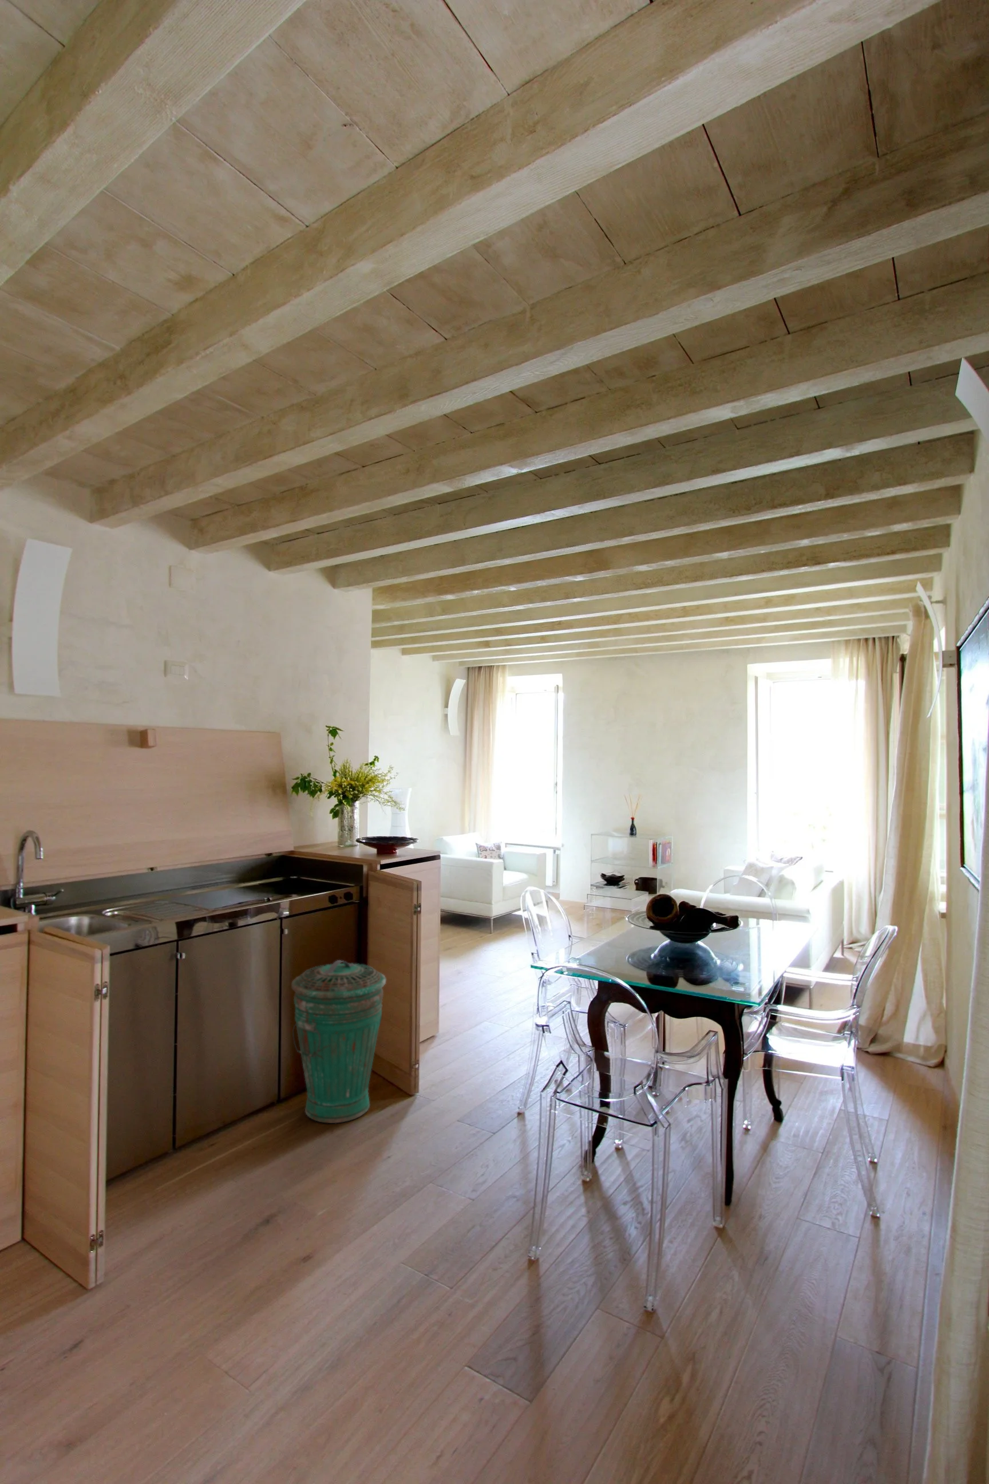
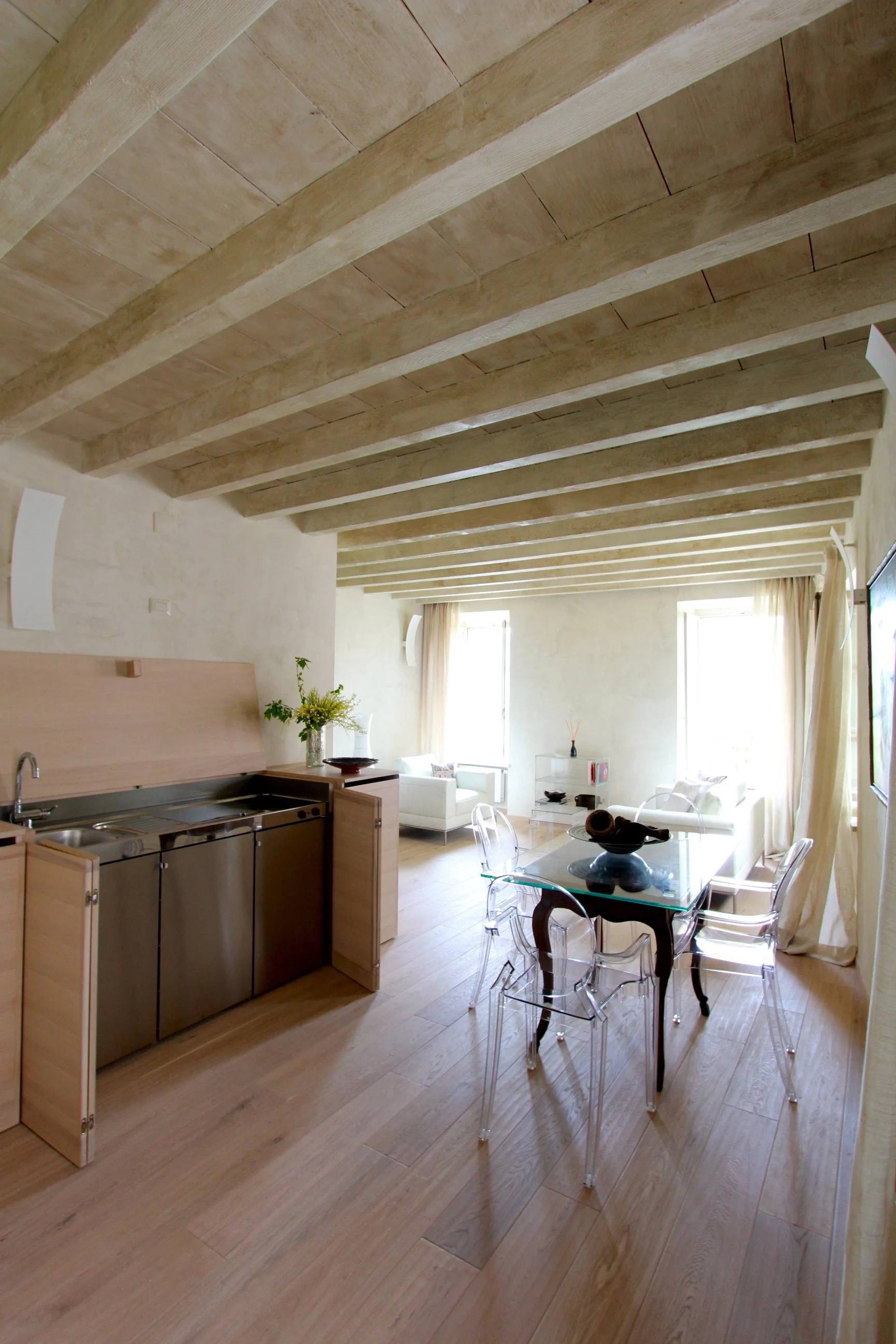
- trash can [290,960,386,1124]
